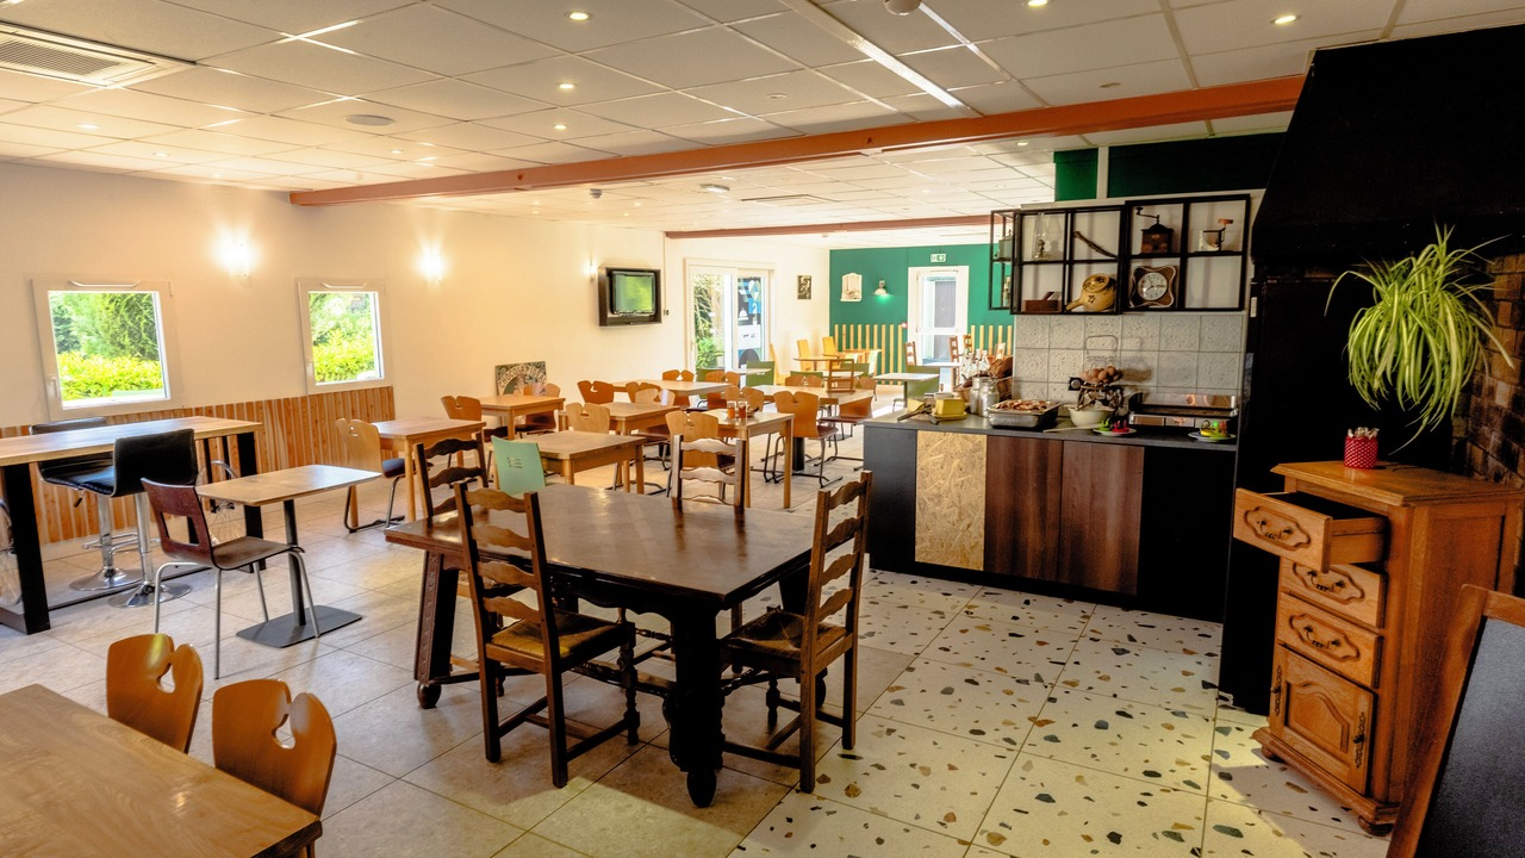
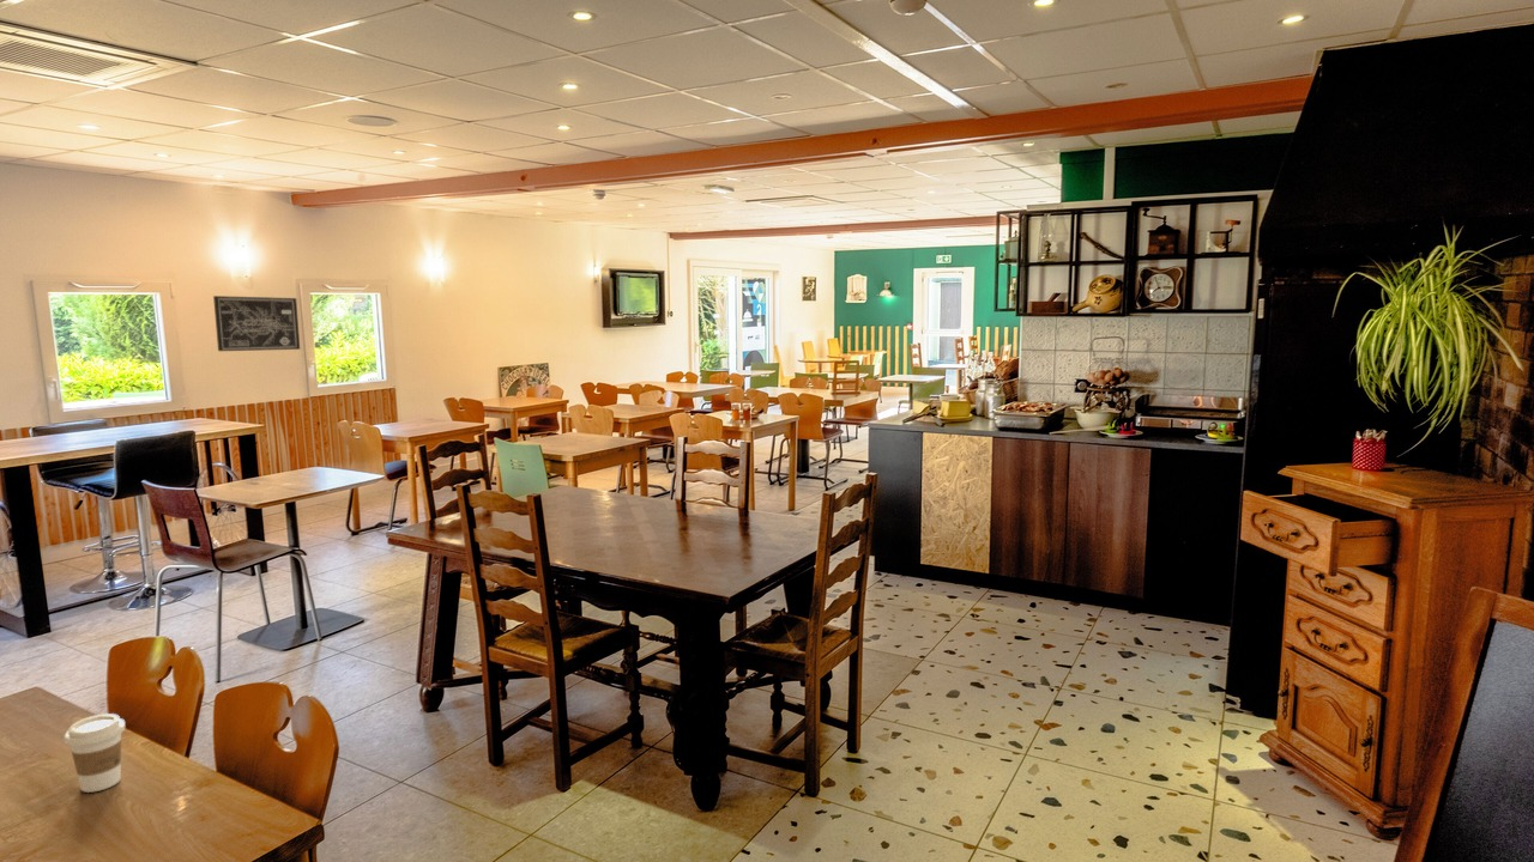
+ wall art [212,295,301,352]
+ coffee cup [62,712,127,794]
